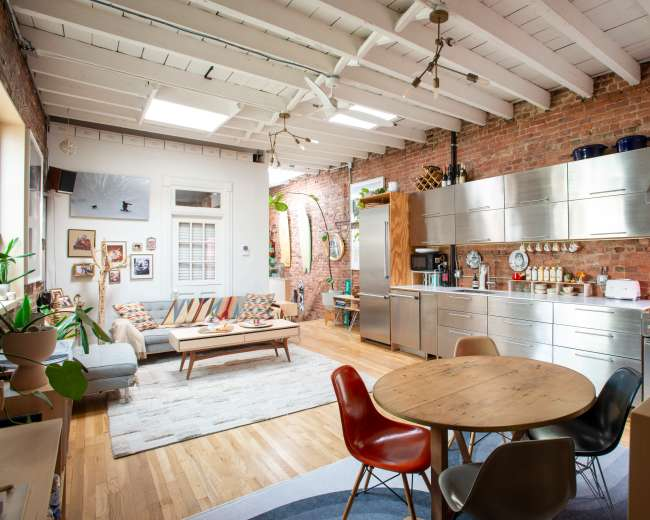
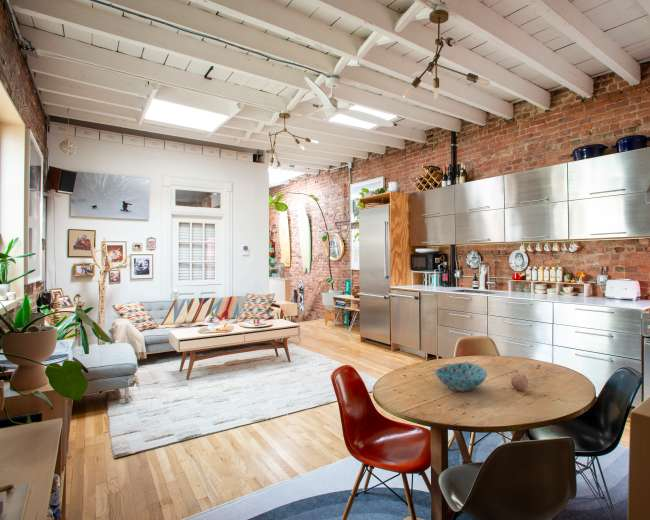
+ fruit [510,373,529,391]
+ bowl [434,362,488,393]
